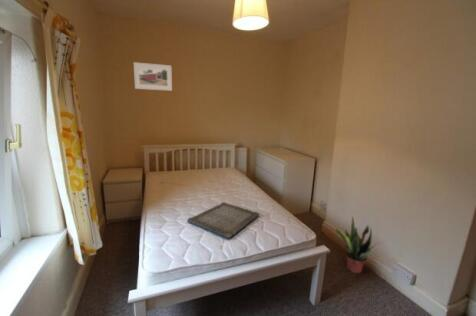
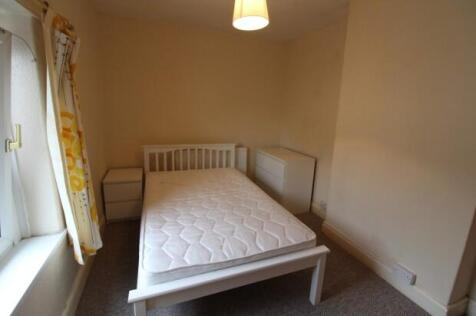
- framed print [133,61,173,92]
- serving tray [187,201,260,239]
- potted plant [335,215,382,274]
